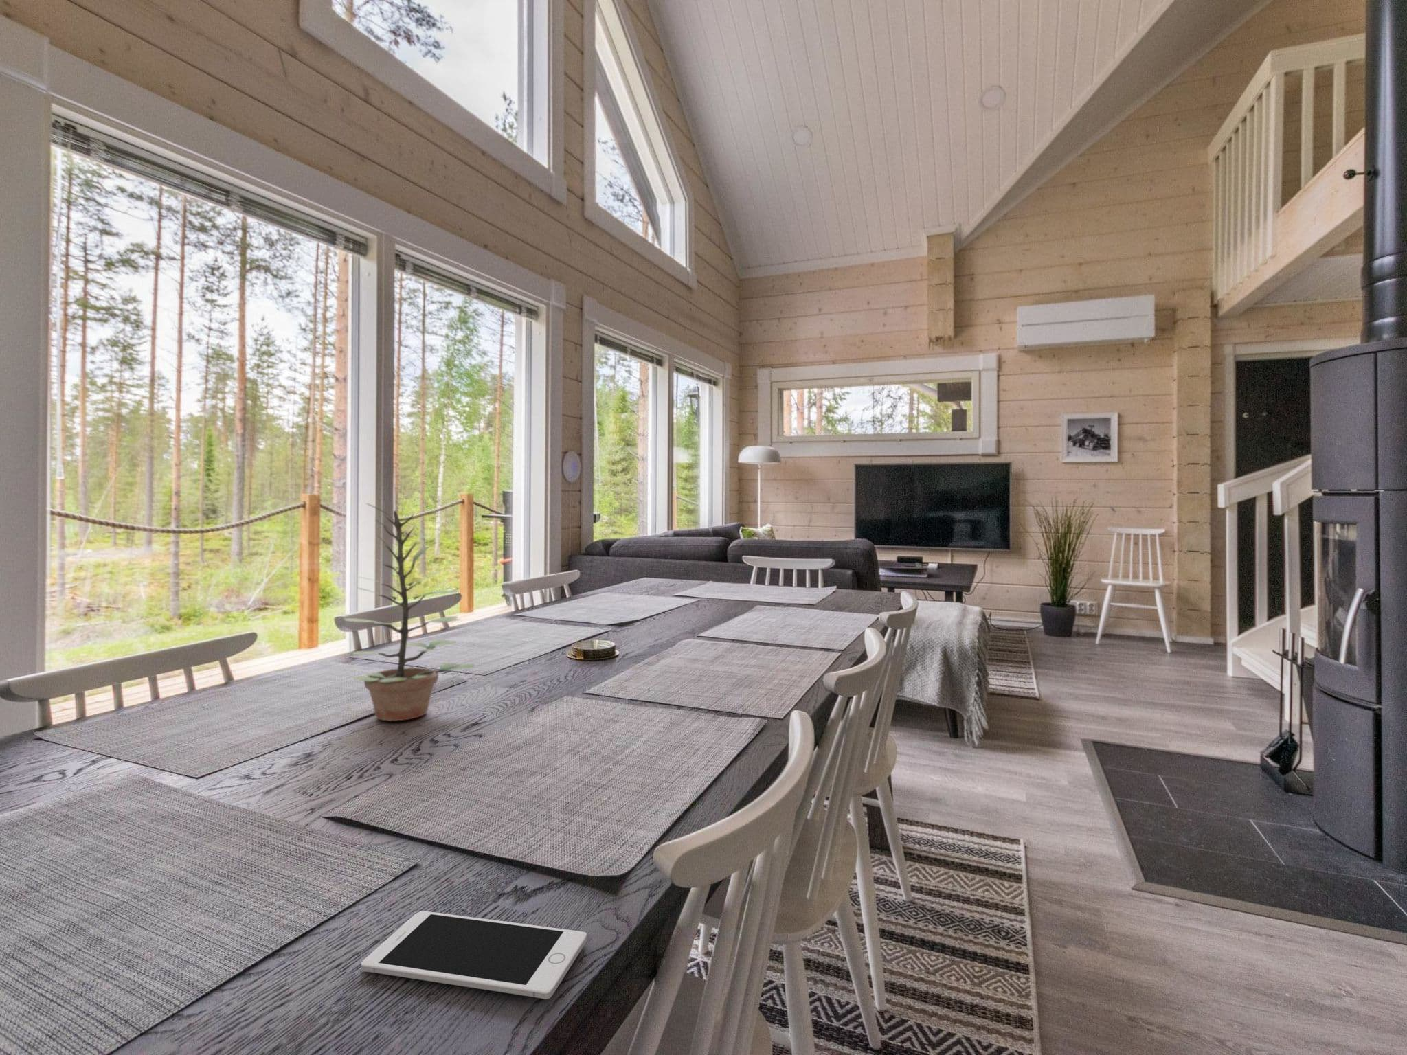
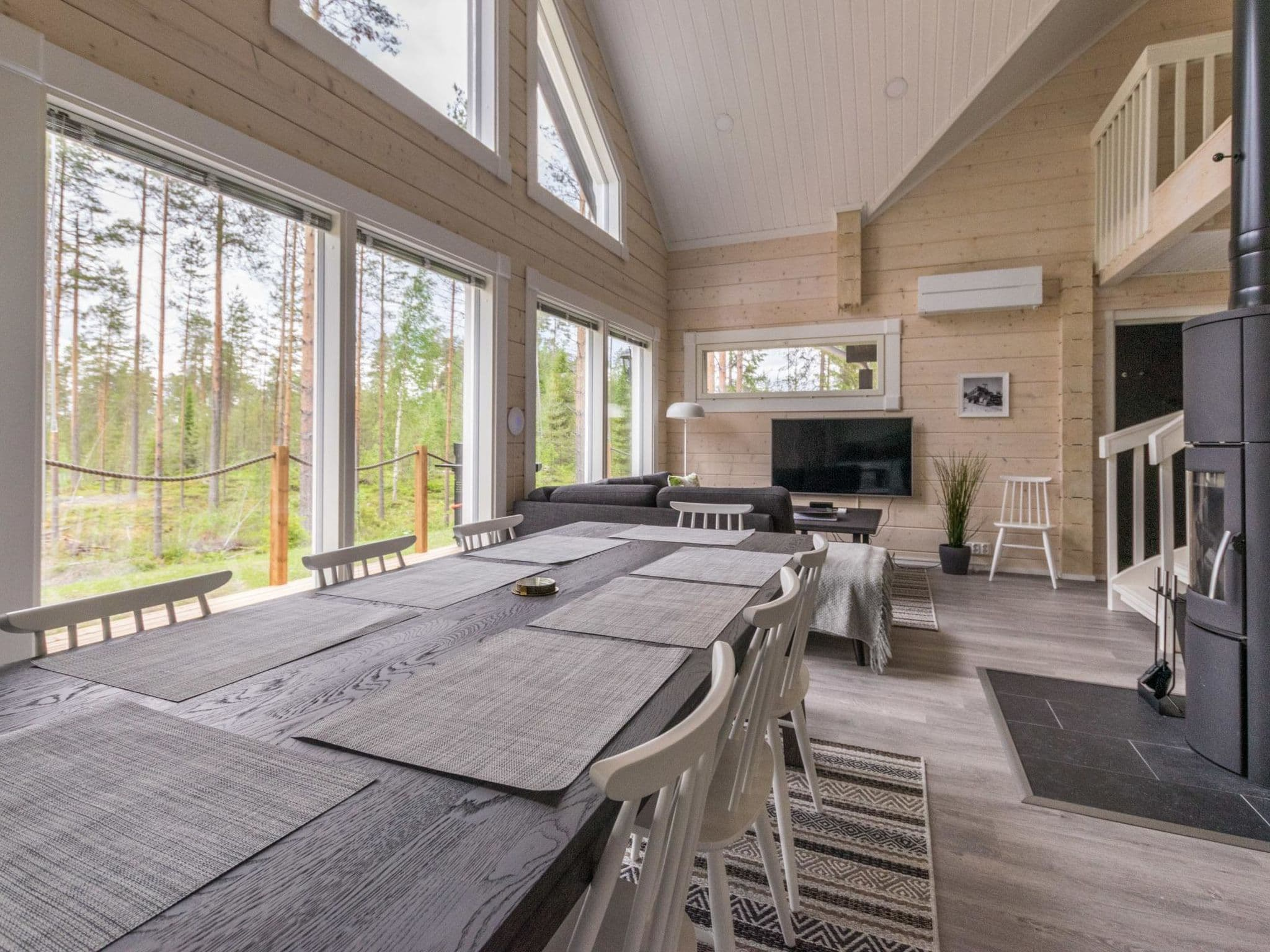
- plant [345,502,476,721]
- cell phone [361,911,587,1000]
